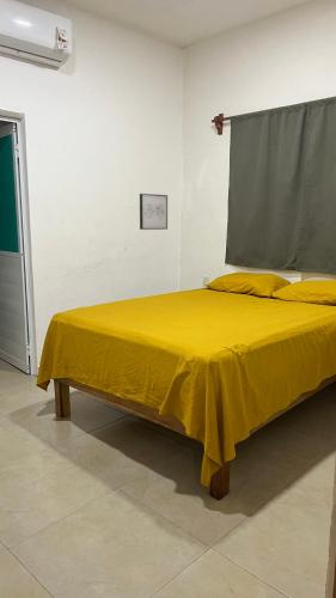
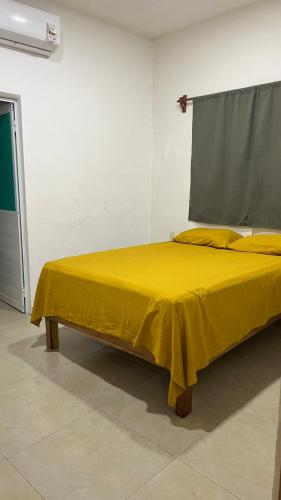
- wall art [139,193,169,231]
